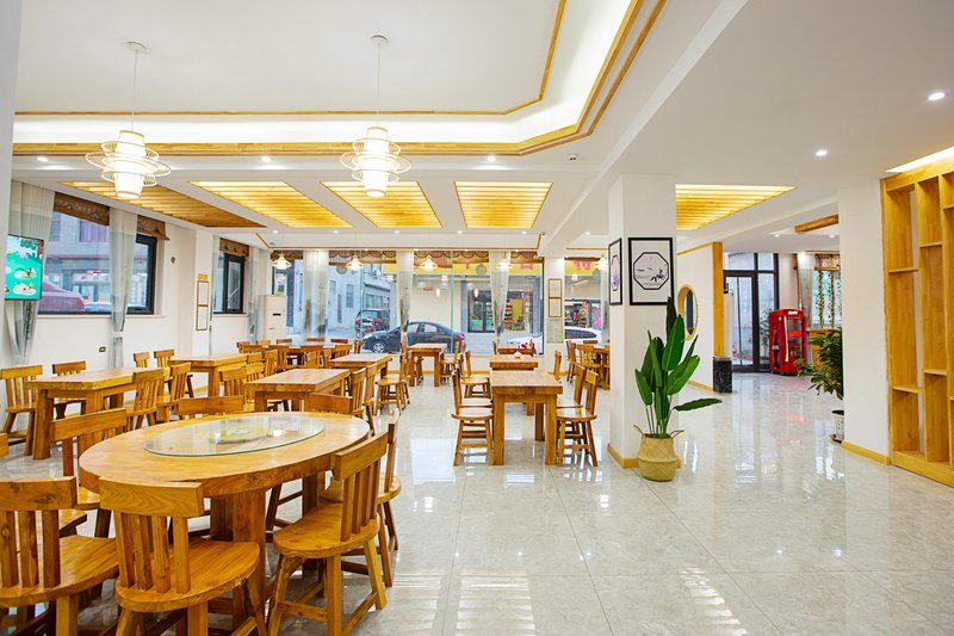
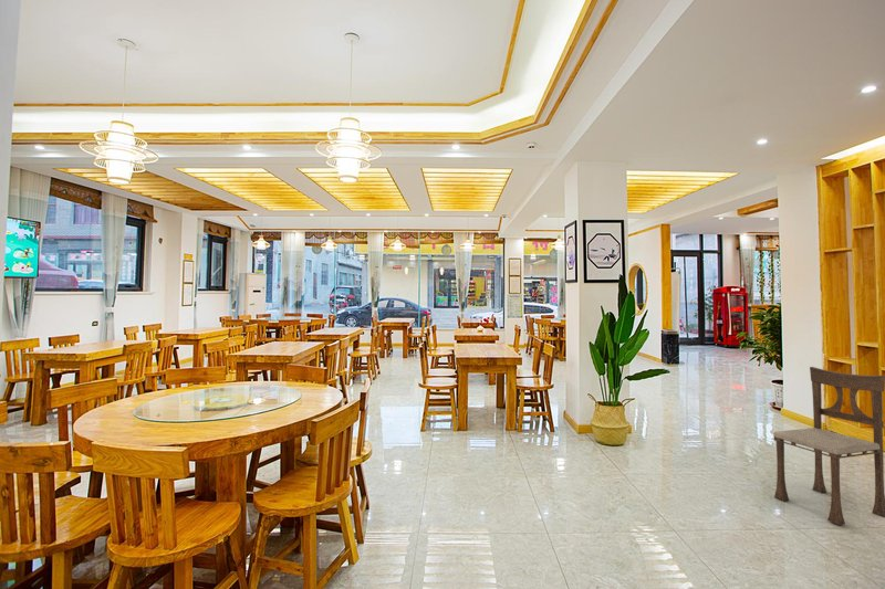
+ dining chair [772,366,885,526]
